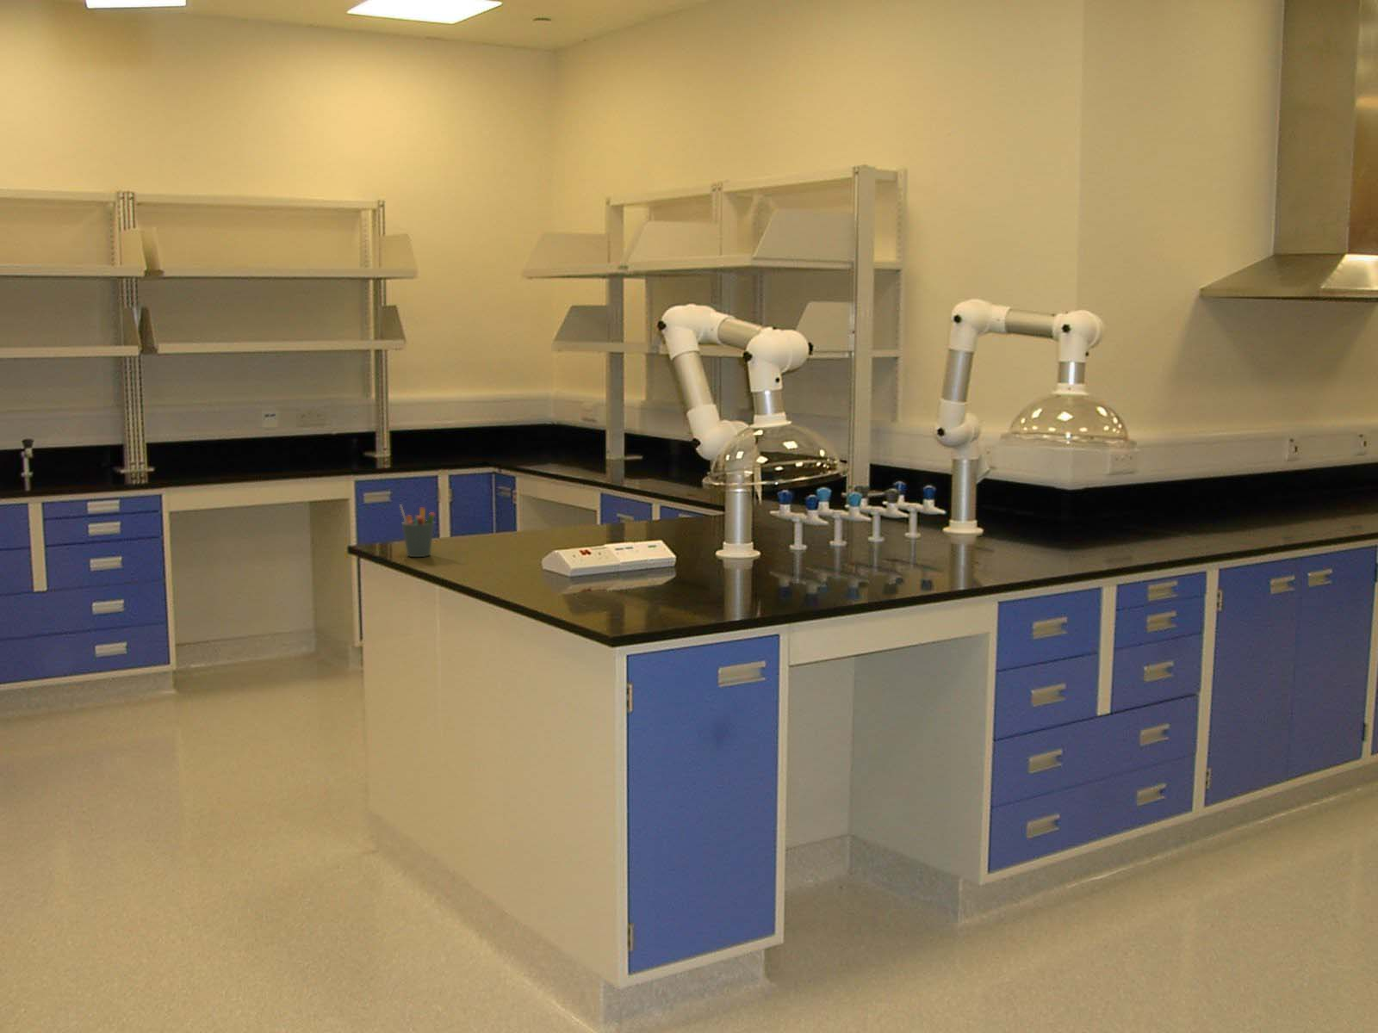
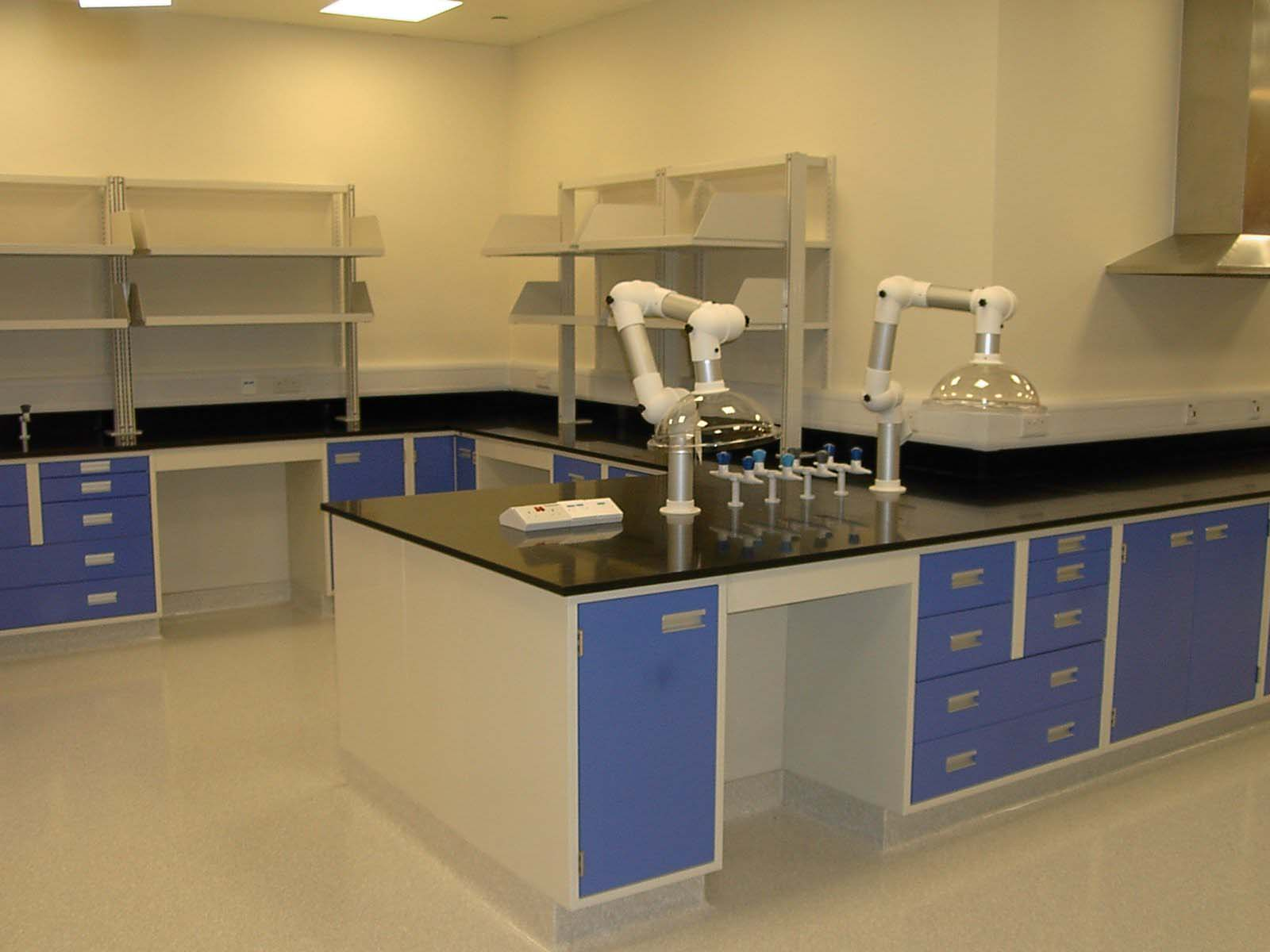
- pen holder [399,503,436,558]
